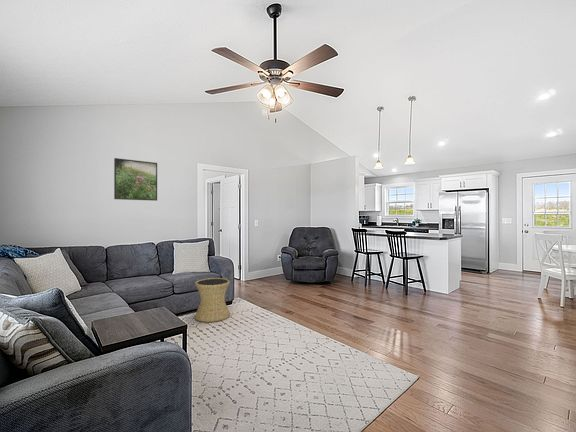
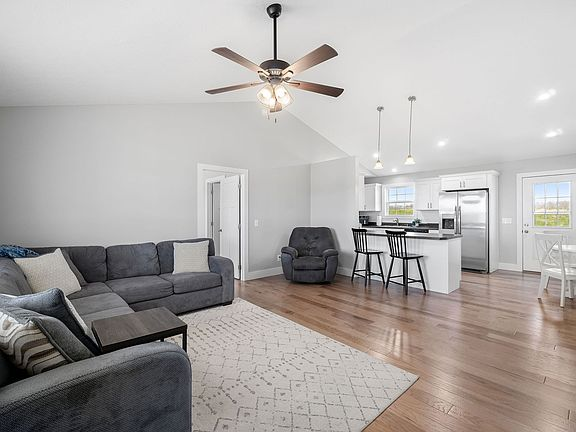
- side table [194,277,231,323]
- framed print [113,157,158,202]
